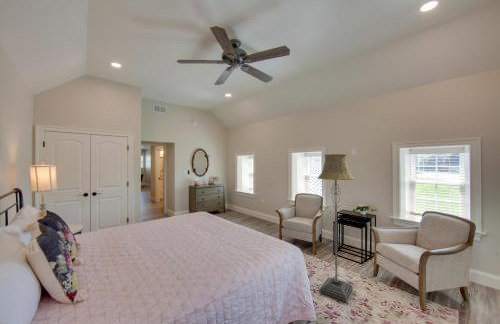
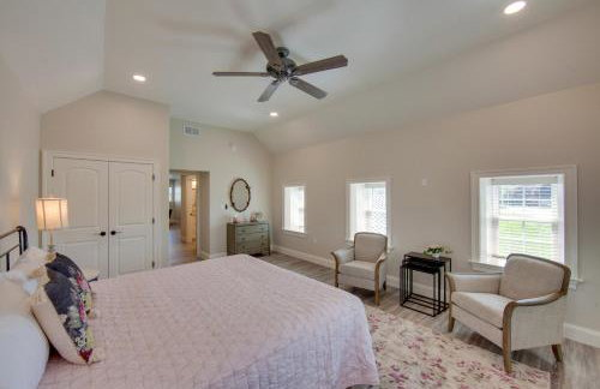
- floor lamp [316,153,356,303]
